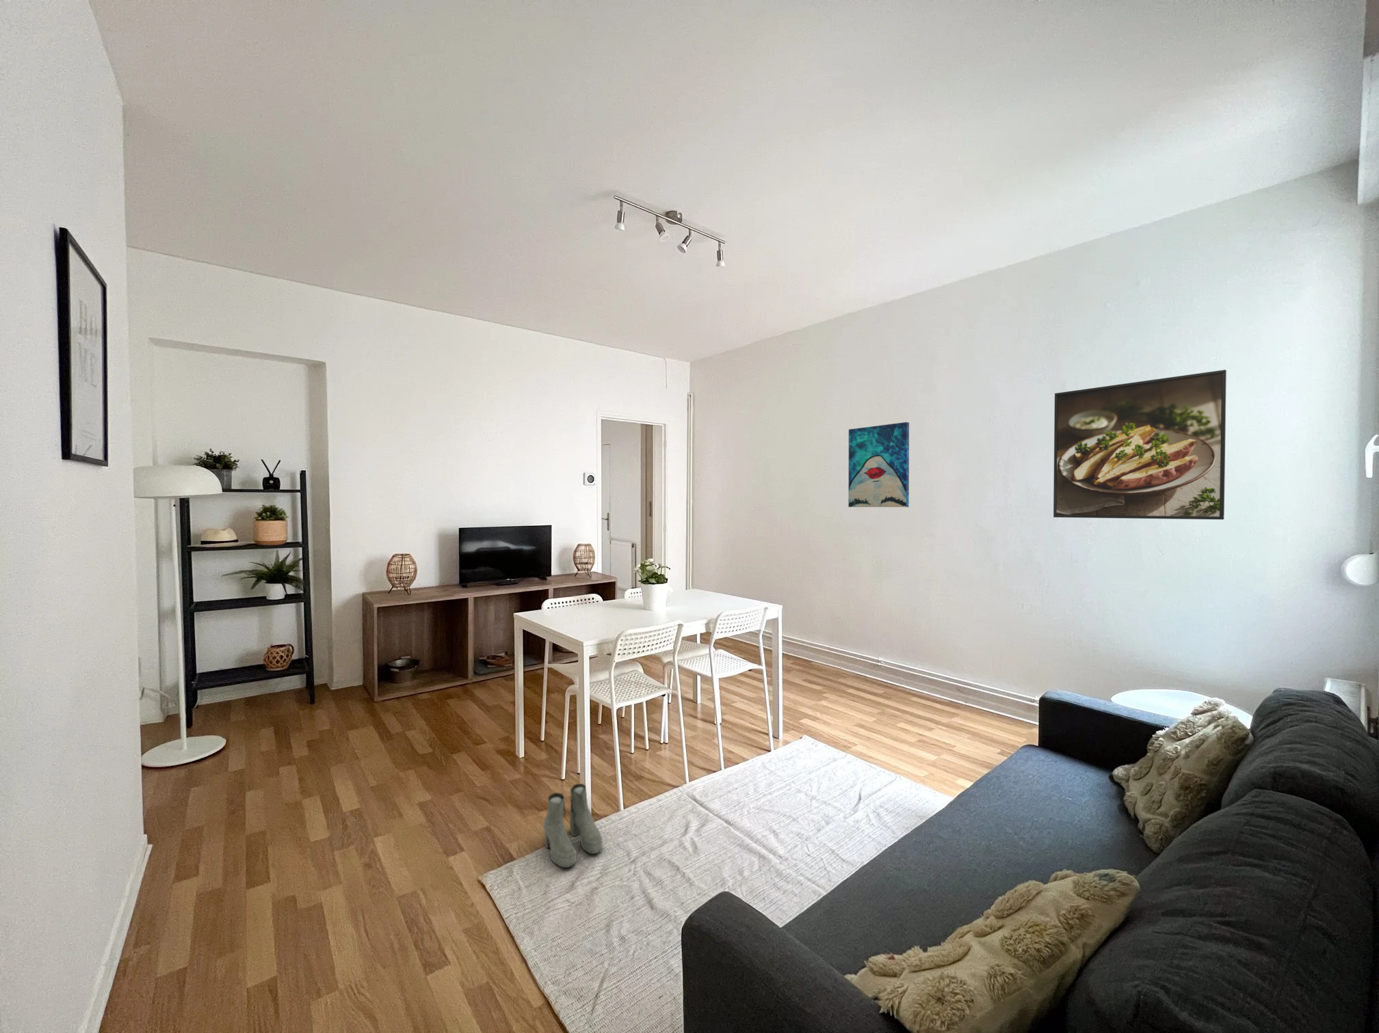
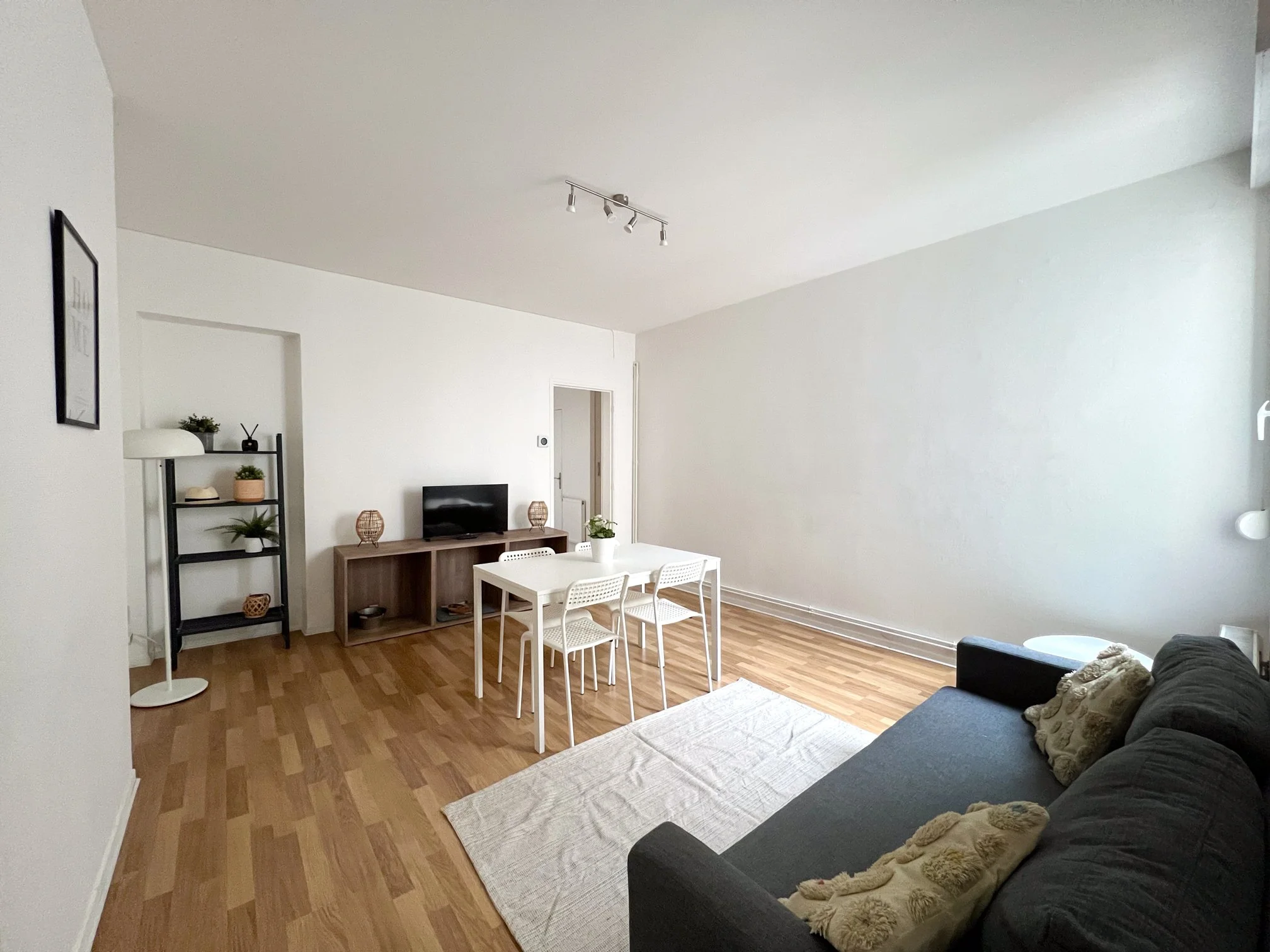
- wall art [848,421,910,508]
- boots [543,783,604,868]
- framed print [1053,369,1227,521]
